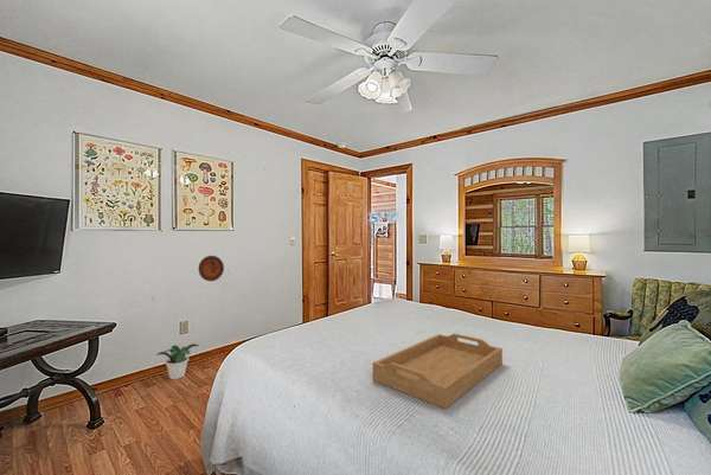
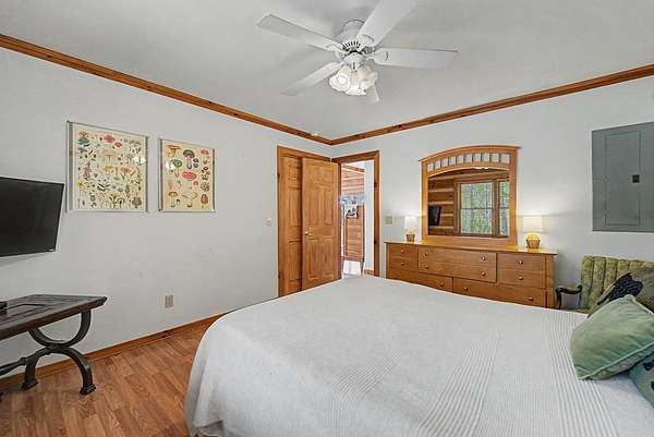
- decorative plate [198,255,225,282]
- serving tray [372,333,504,410]
- potted plant [155,342,200,380]
